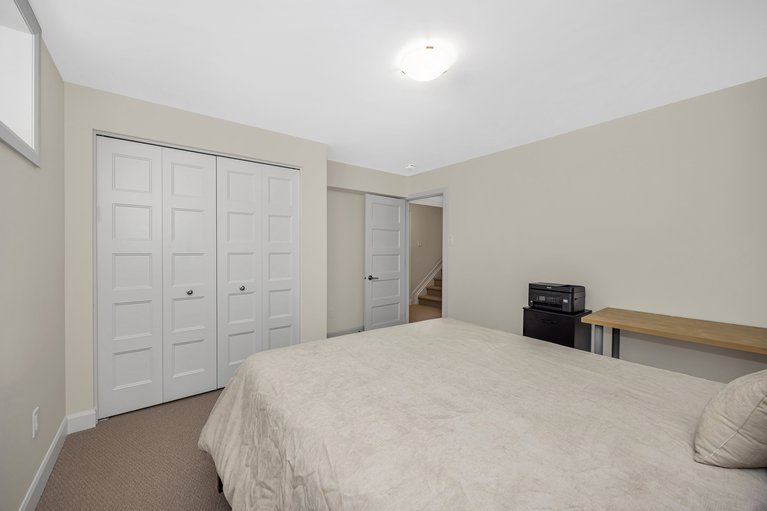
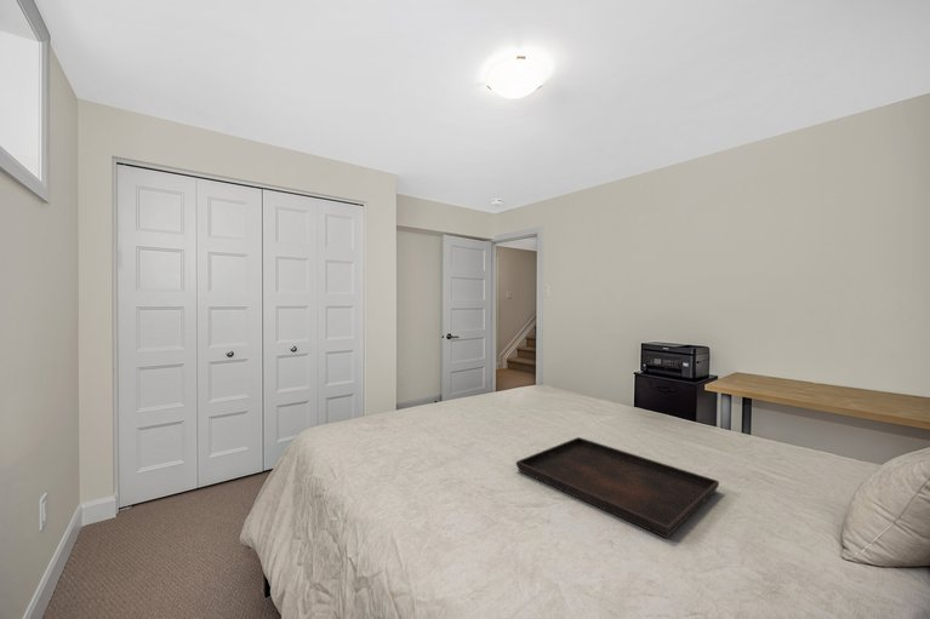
+ serving tray [515,436,720,539]
